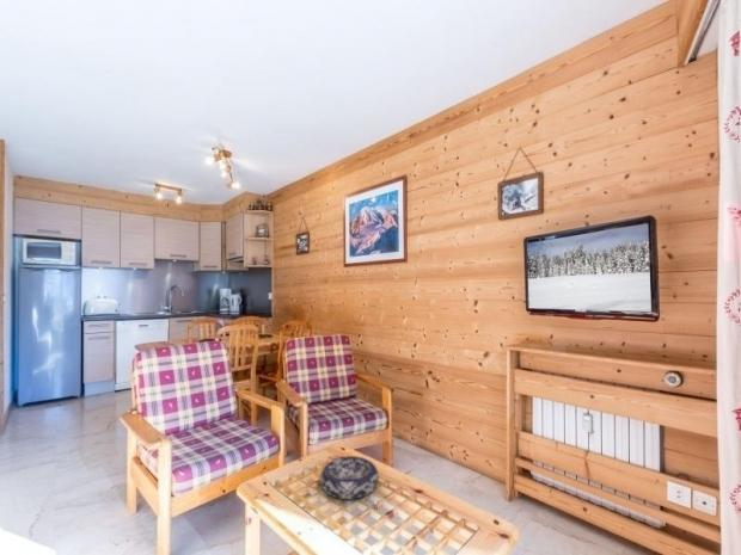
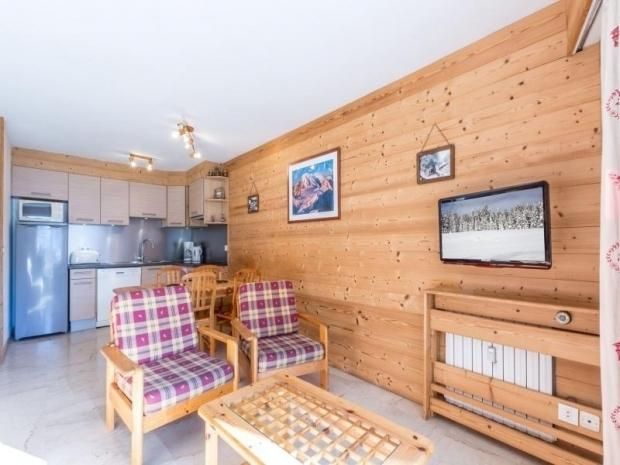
- decorative bowl [319,455,380,501]
